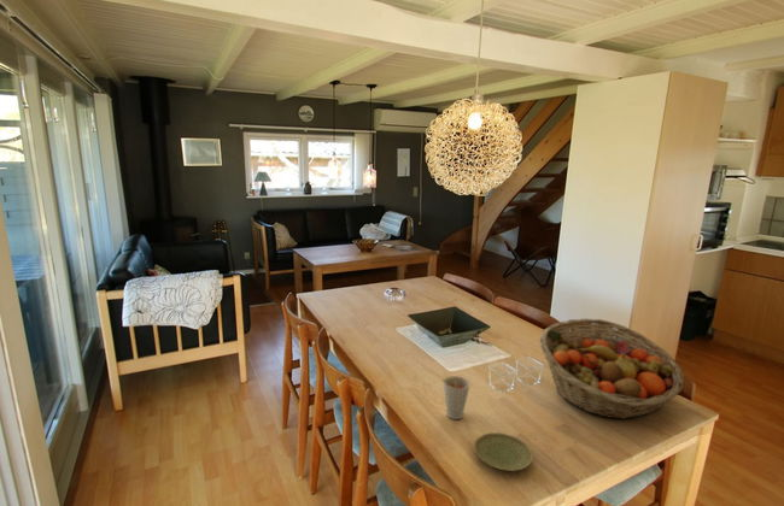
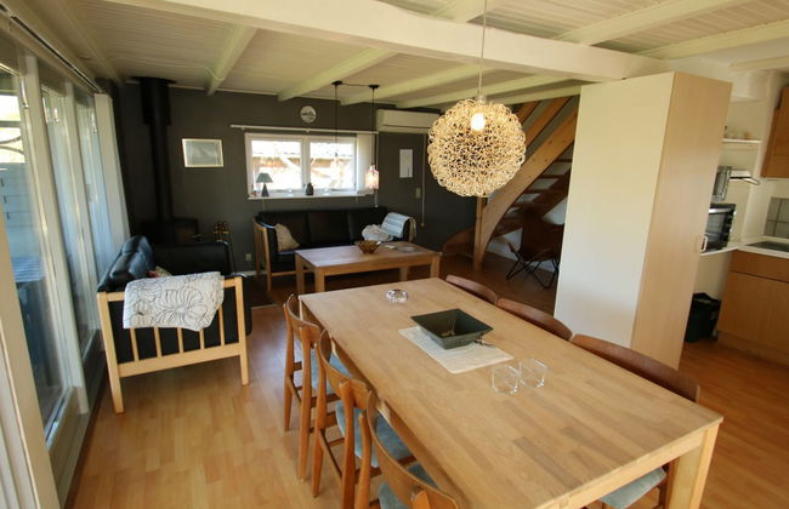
- cup [441,375,470,420]
- plate [473,431,533,472]
- fruit basket [538,317,685,420]
